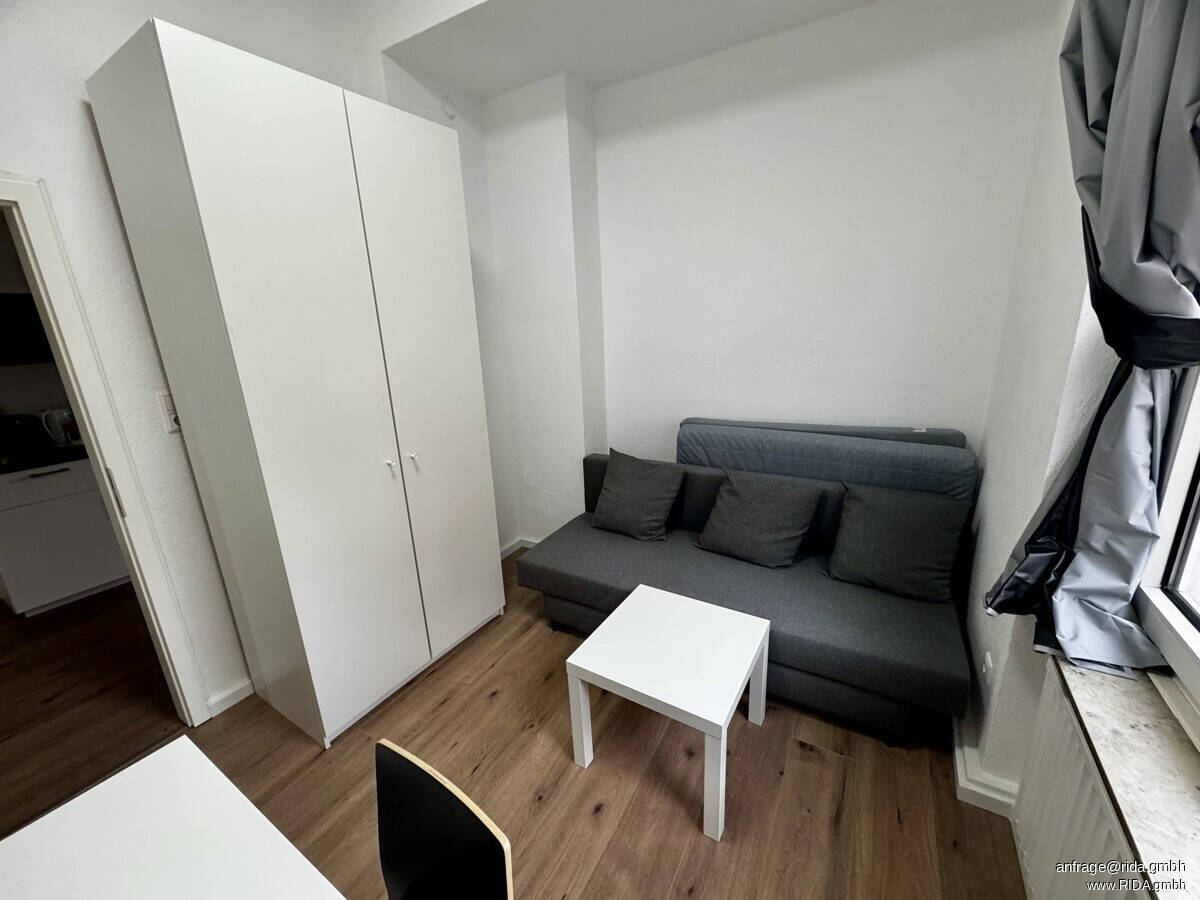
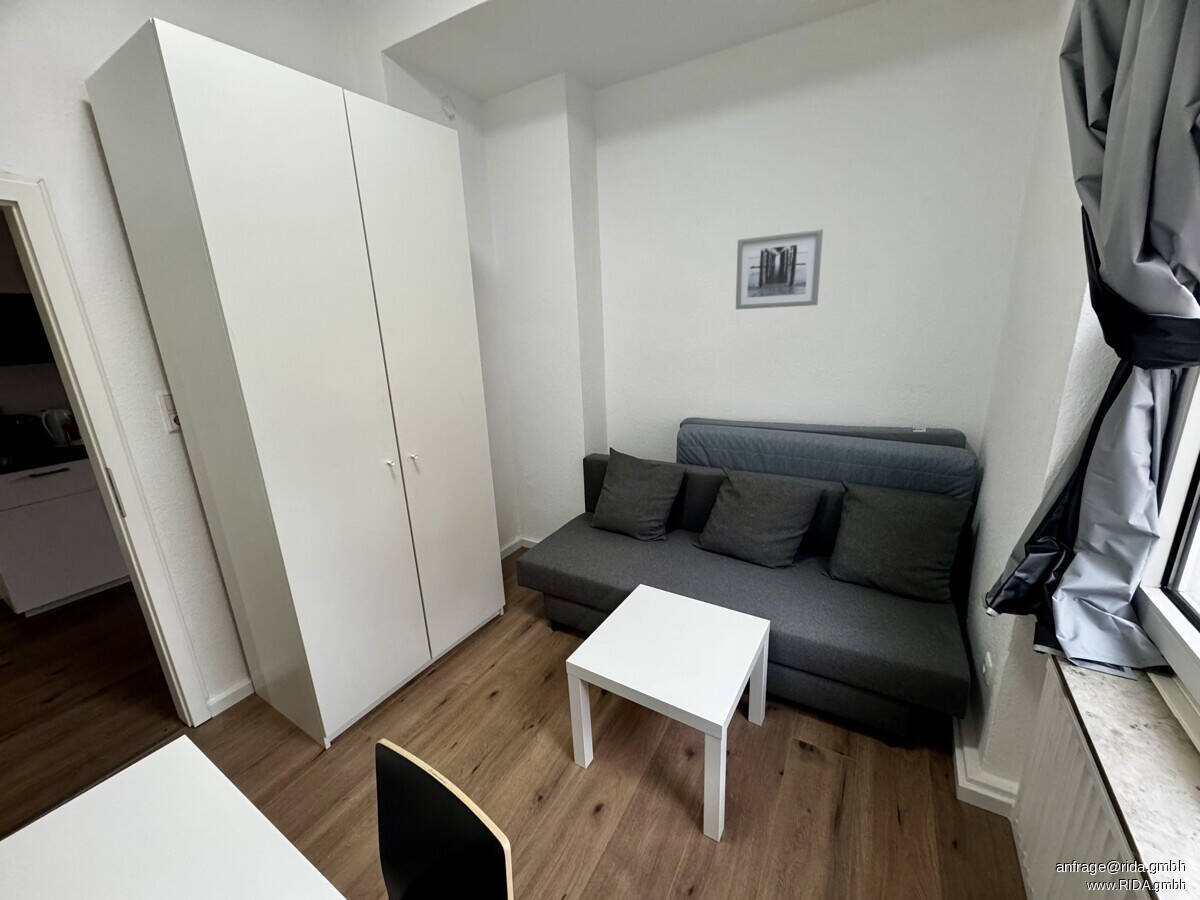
+ wall art [735,228,824,310]
